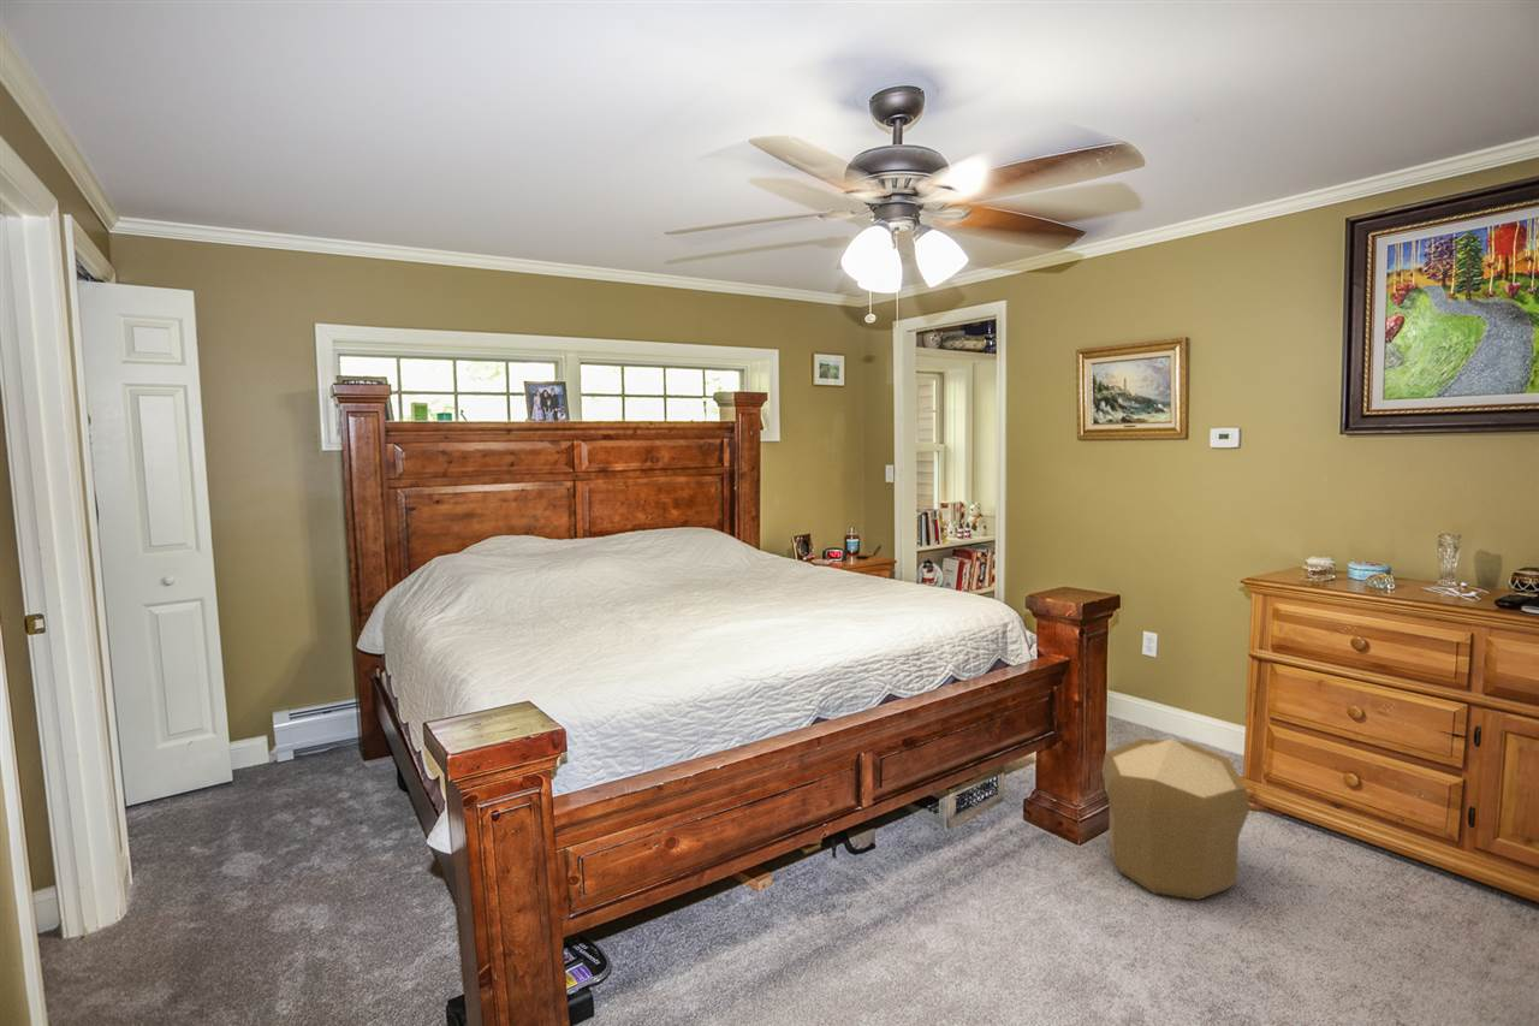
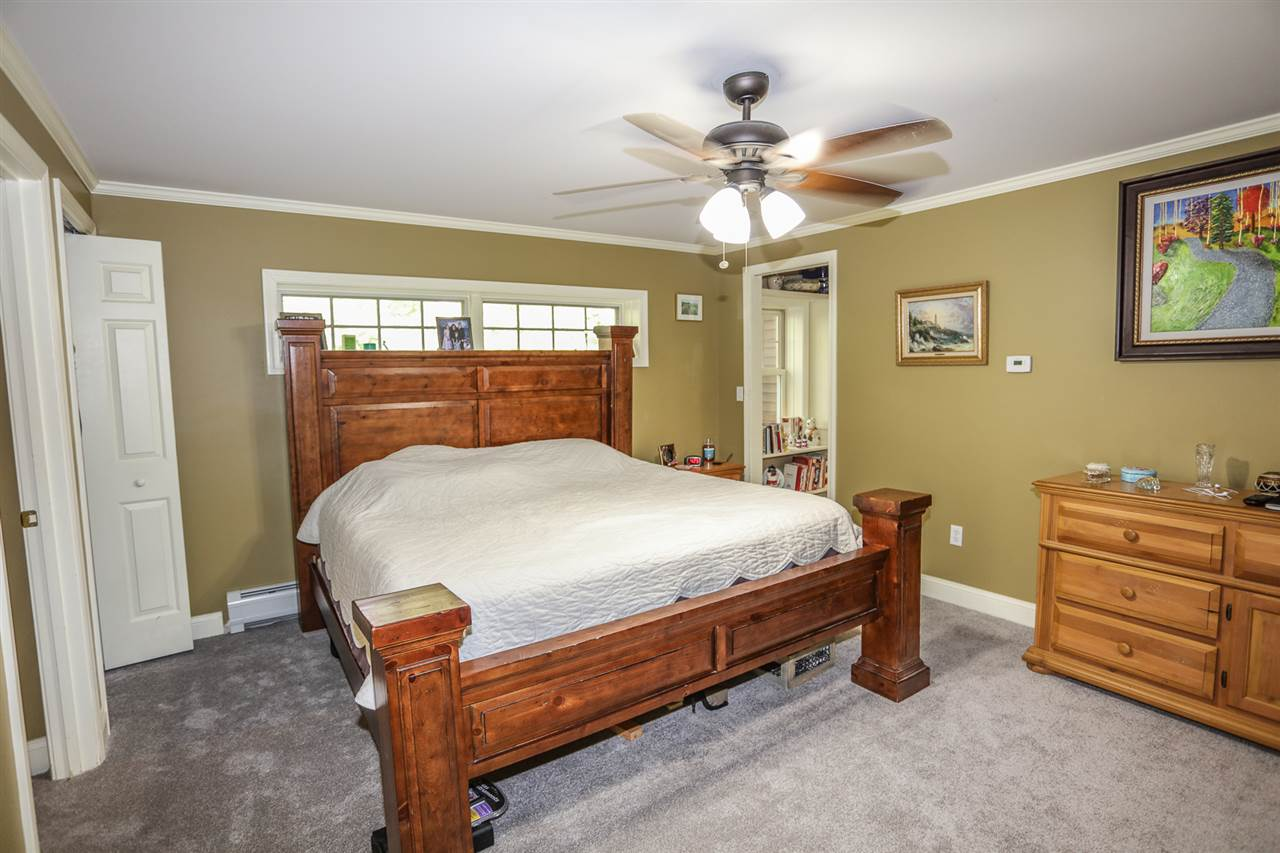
- pouf [1100,737,1252,901]
